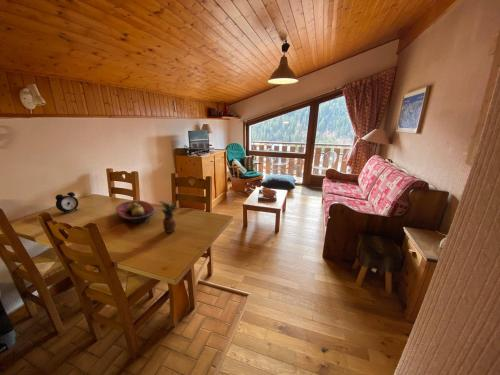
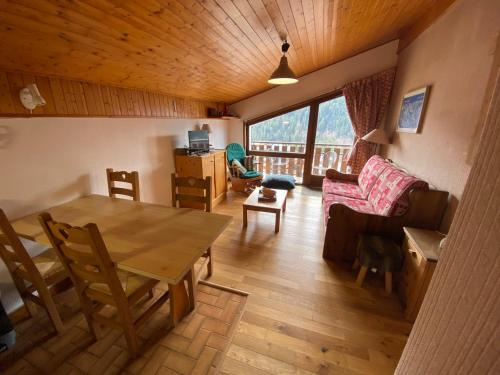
- fruit bowl [115,199,156,224]
- fruit [158,200,179,234]
- alarm clock [55,191,79,215]
